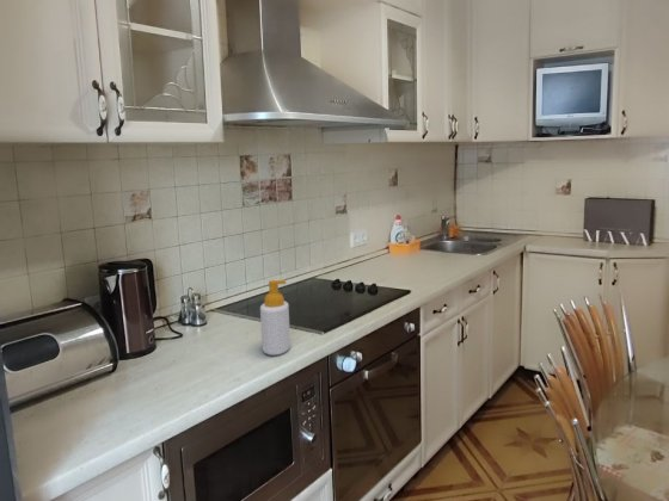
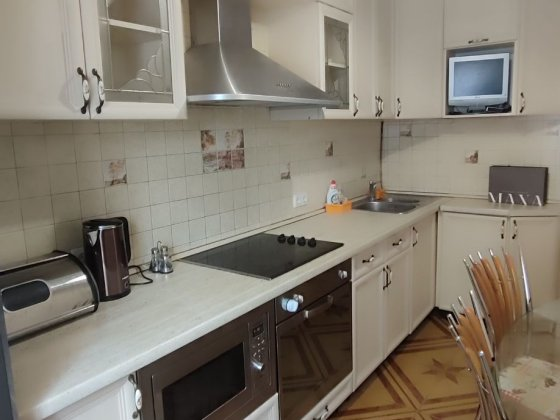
- soap bottle [259,279,291,357]
